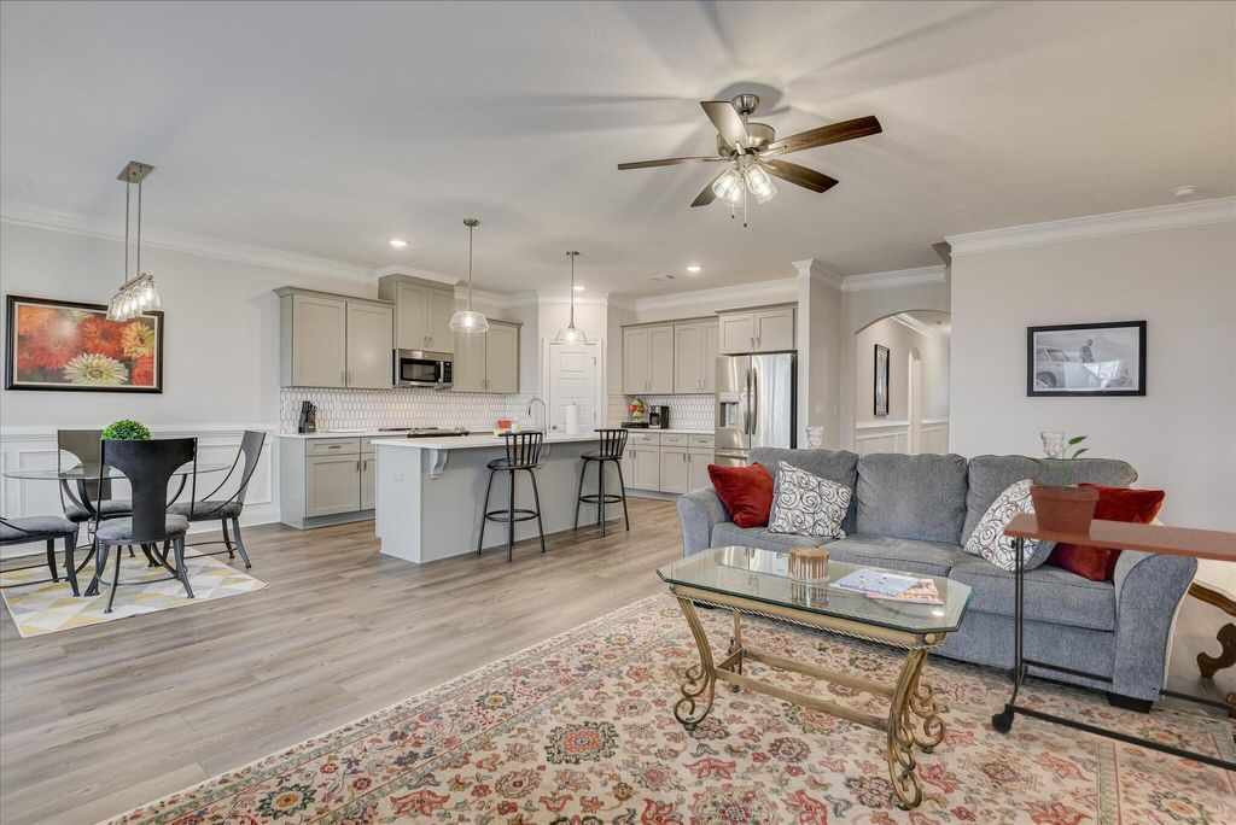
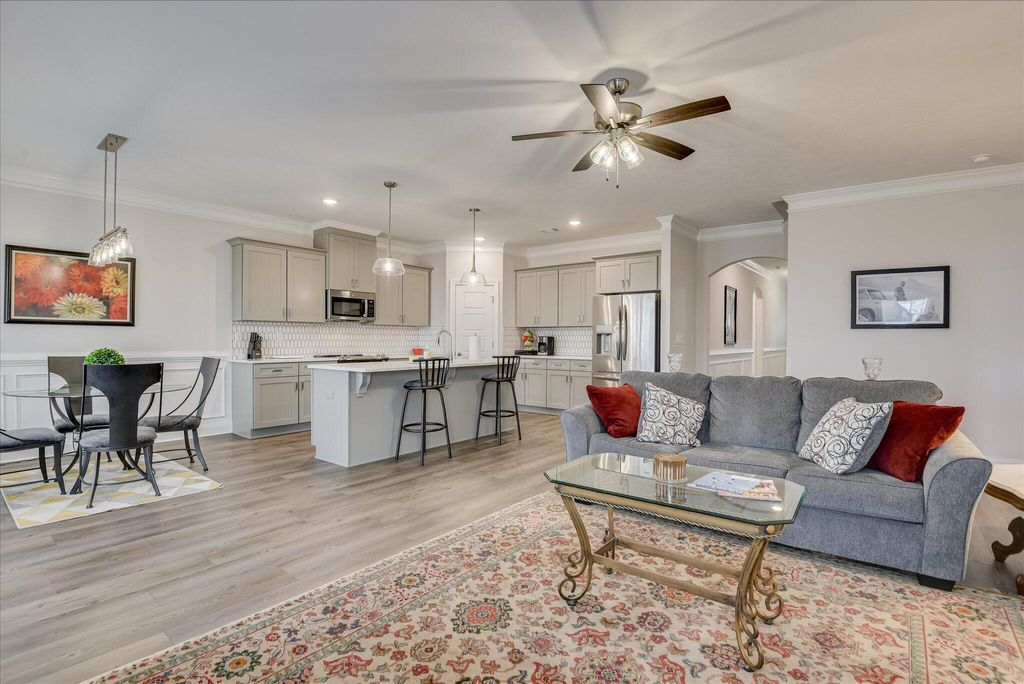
- side table [990,511,1236,773]
- potted plant [1025,435,1100,533]
